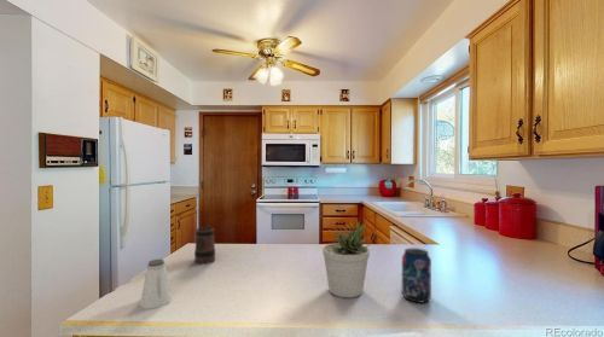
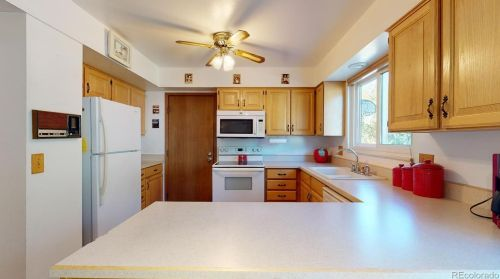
- saltshaker [139,258,173,309]
- potted plant [321,220,372,298]
- beverage can [401,248,432,304]
- mug [193,223,216,265]
